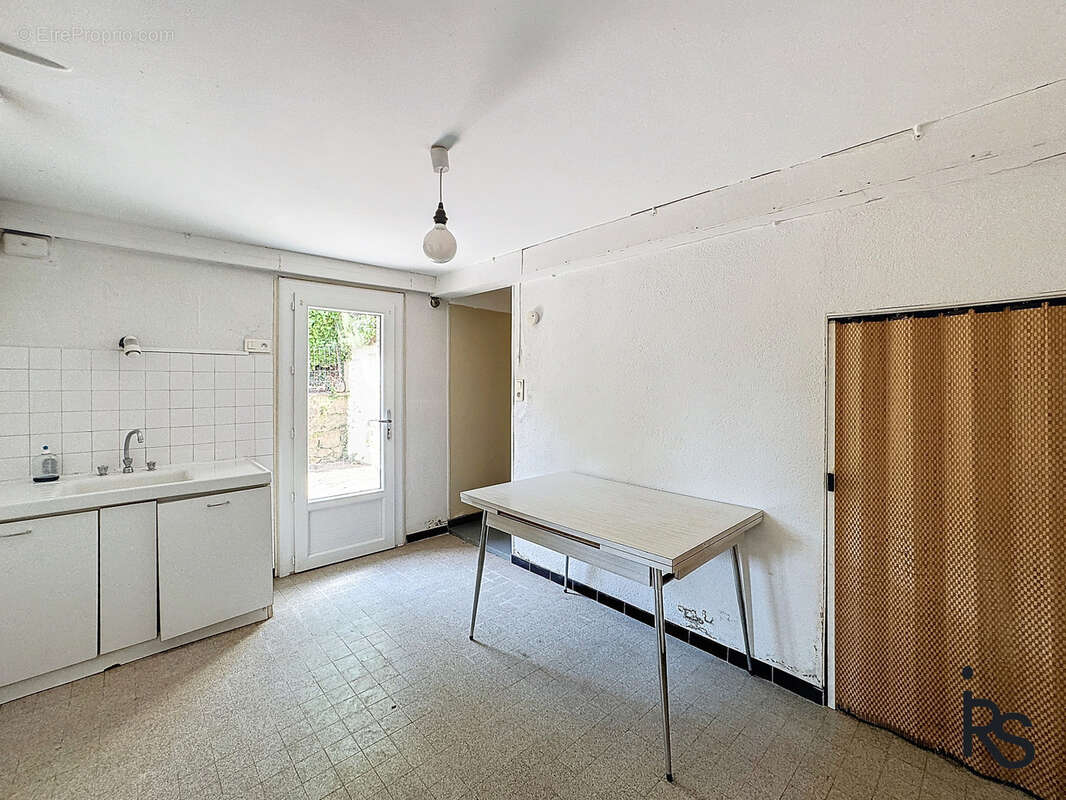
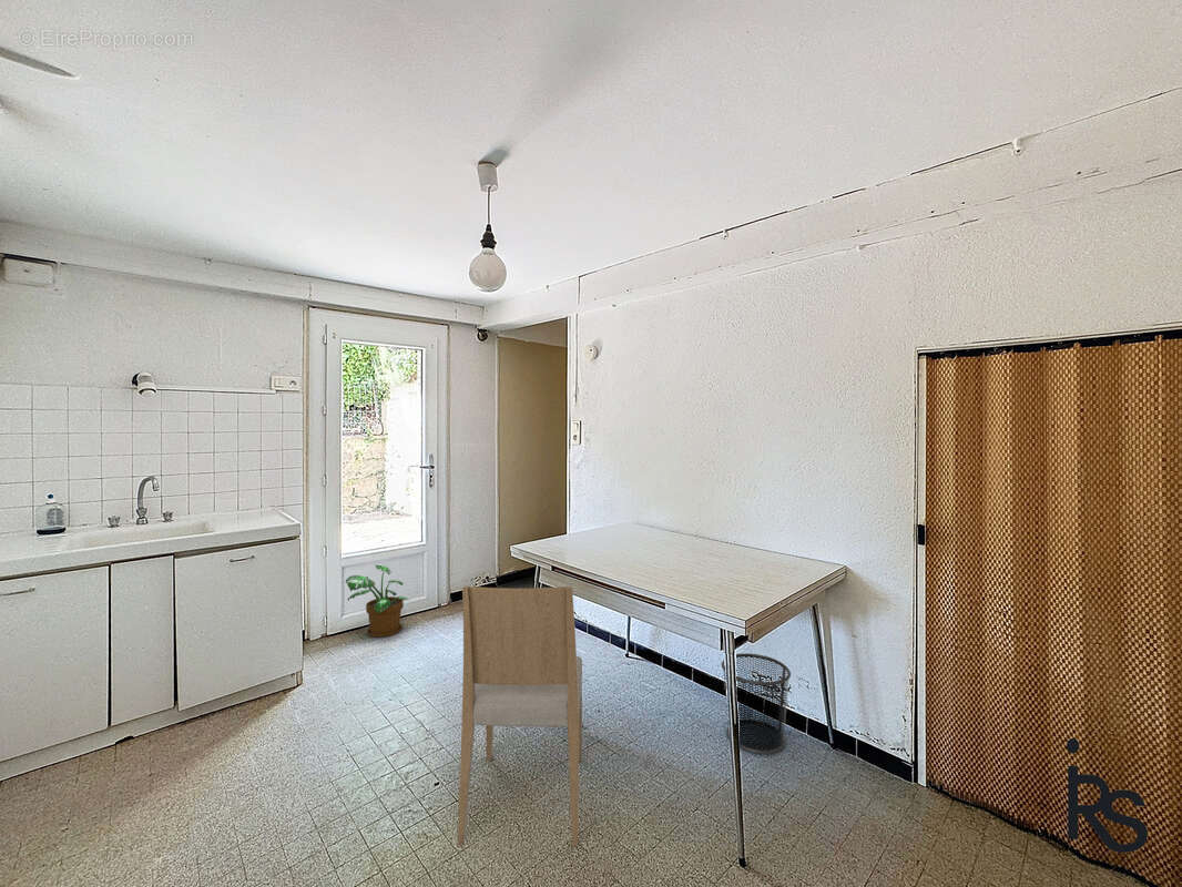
+ potted plant [345,564,409,638]
+ waste bin [721,652,792,755]
+ dining chair [457,584,583,847]
